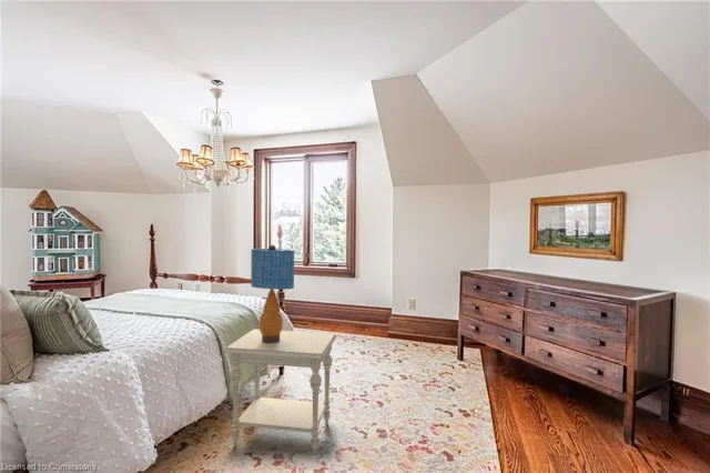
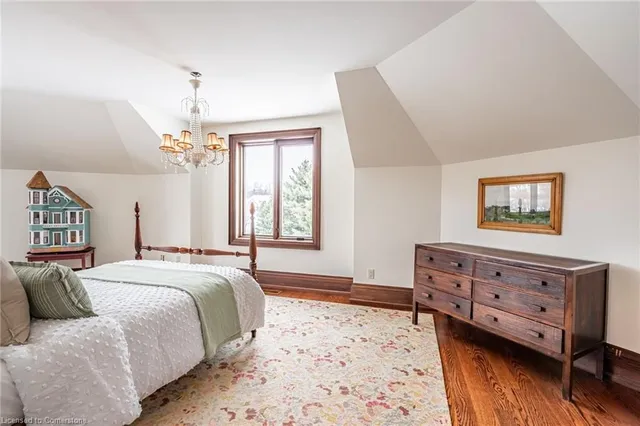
- table lamp [250,244,295,343]
- side table [224,328,337,455]
